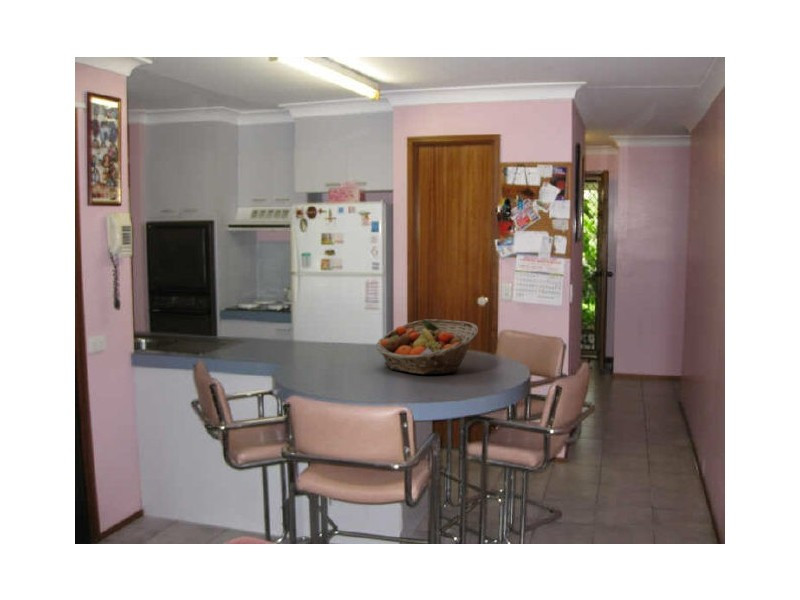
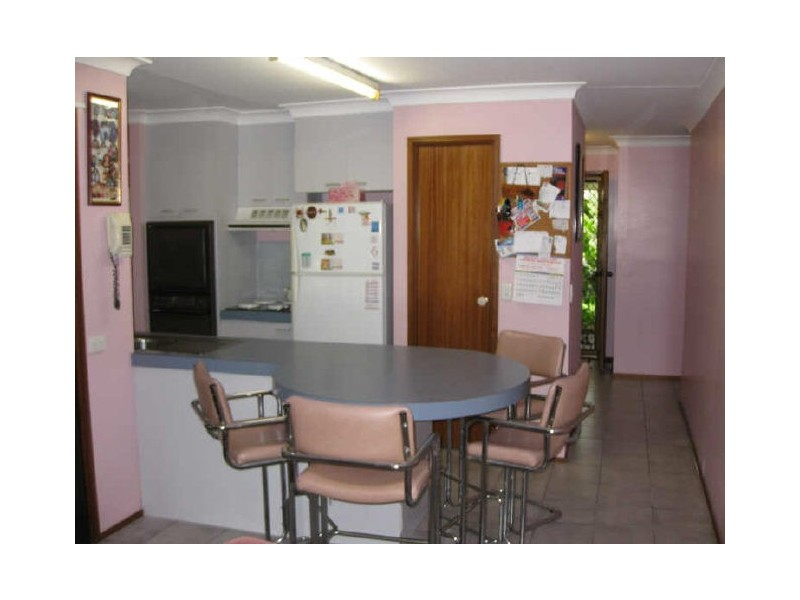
- fruit basket [375,318,479,375]
